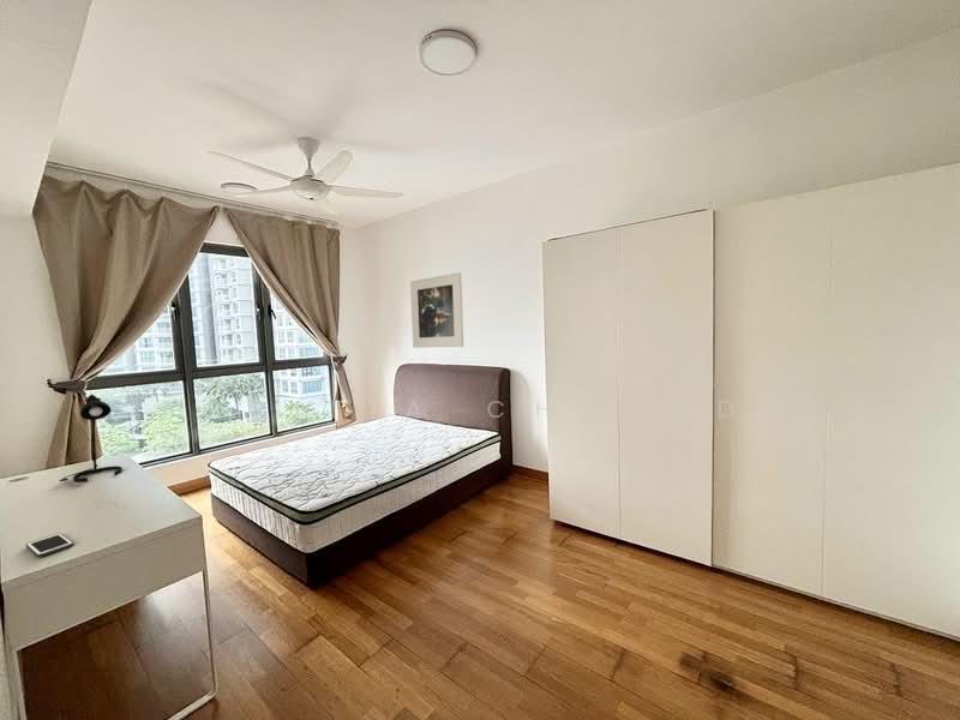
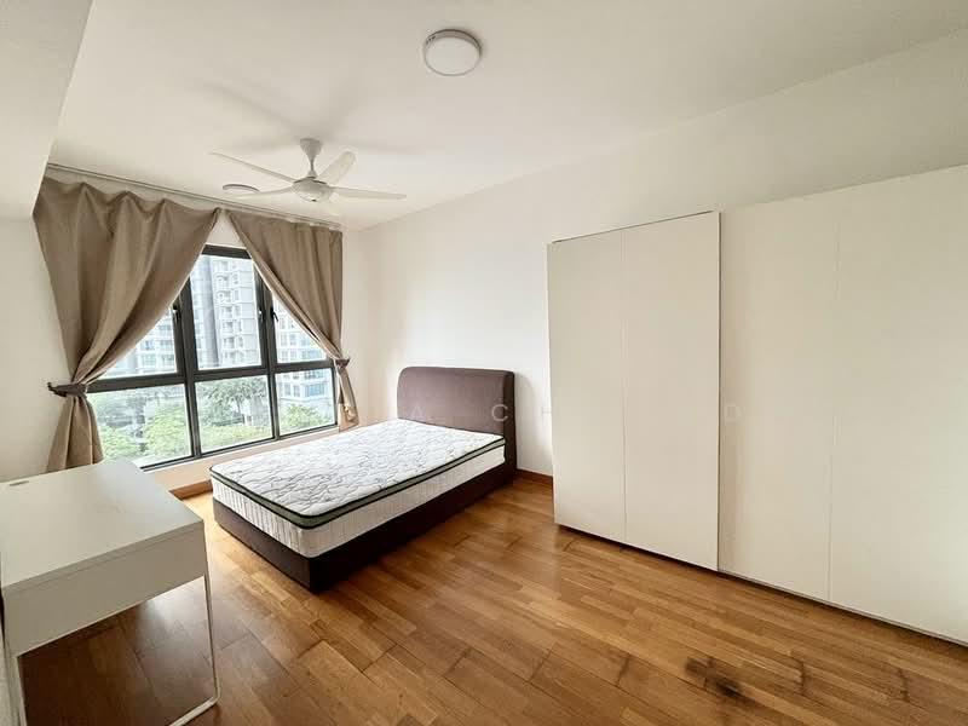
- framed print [409,271,464,349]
- cell phone [25,532,74,558]
- desk lamp [58,394,124,484]
